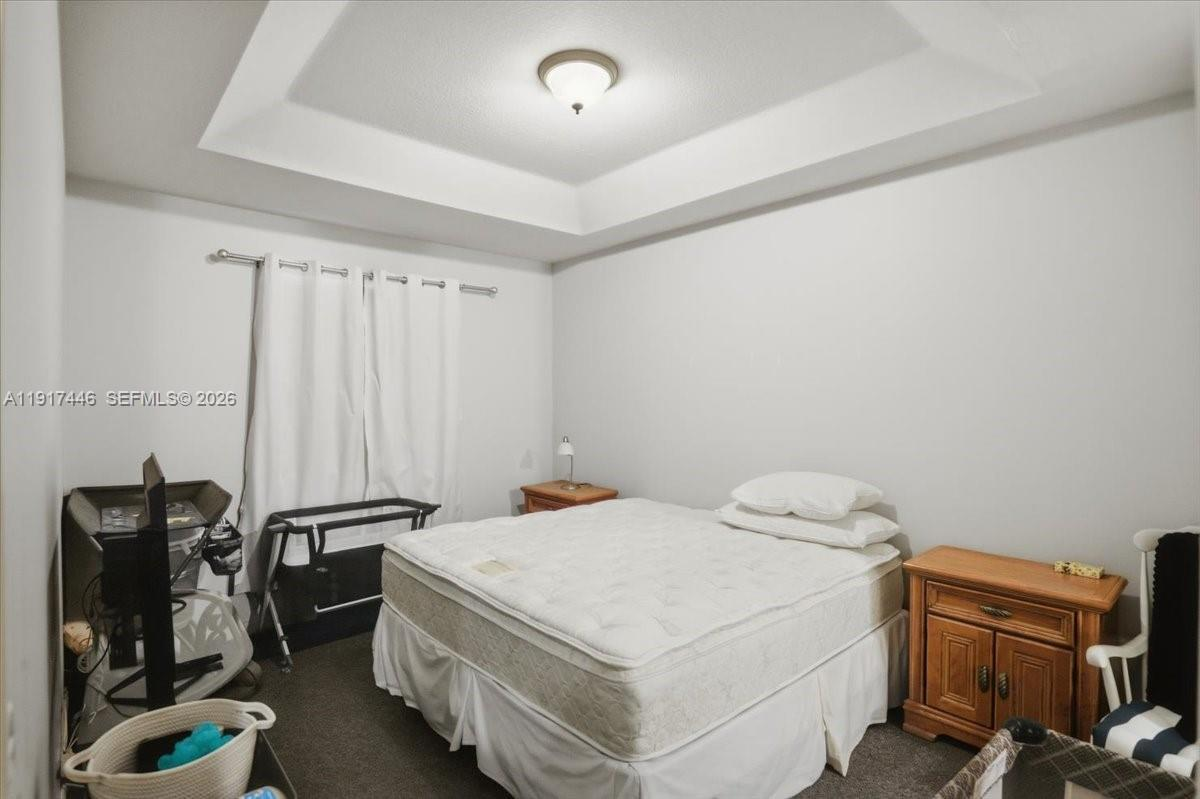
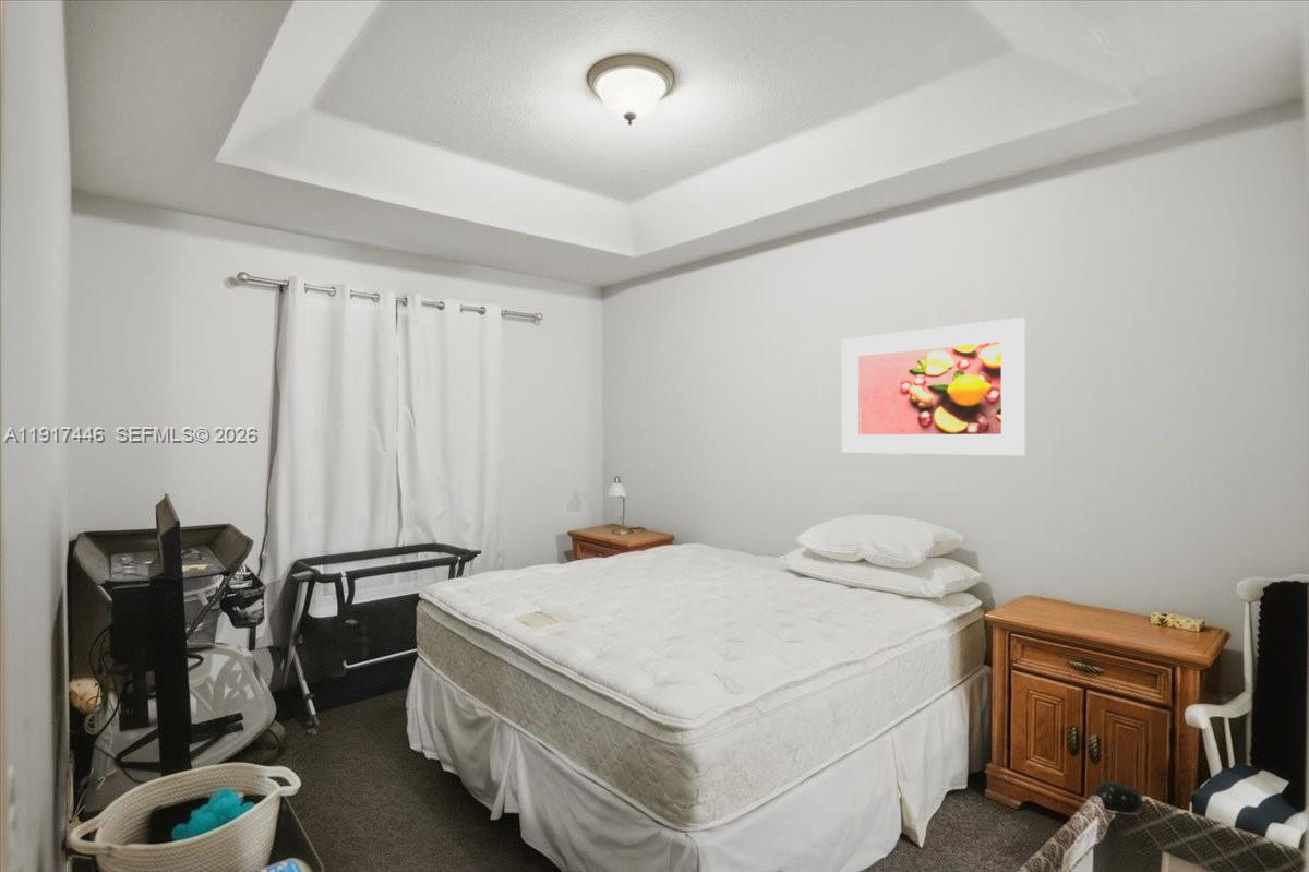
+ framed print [841,316,1026,456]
